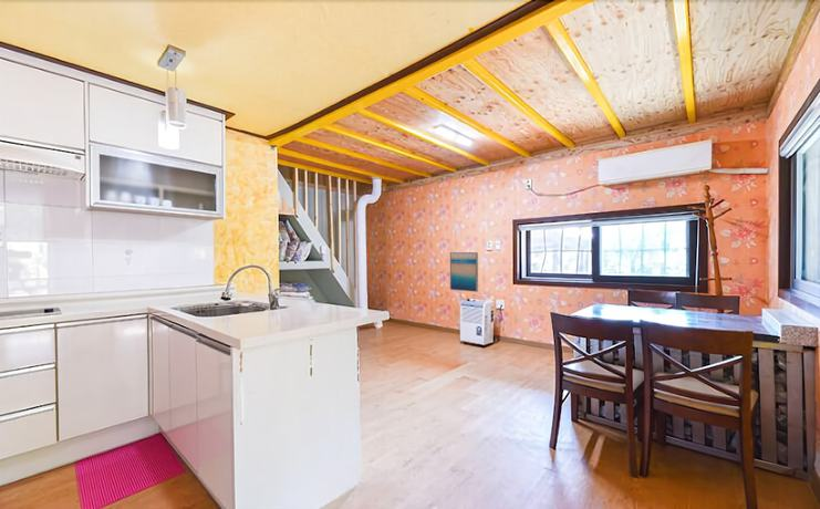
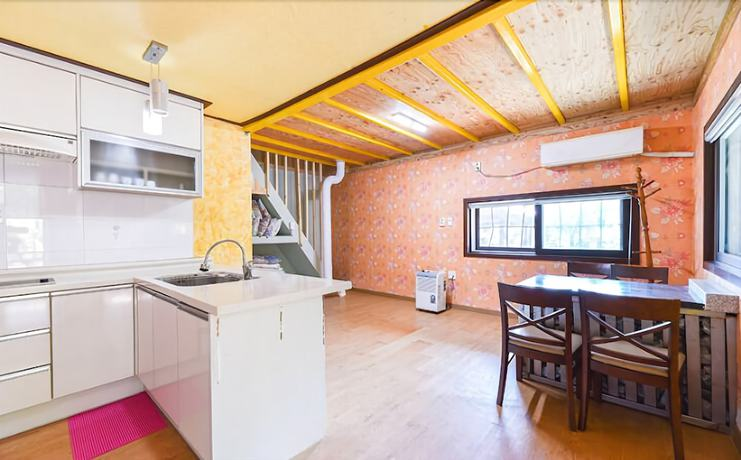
- wall art [449,251,479,293]
